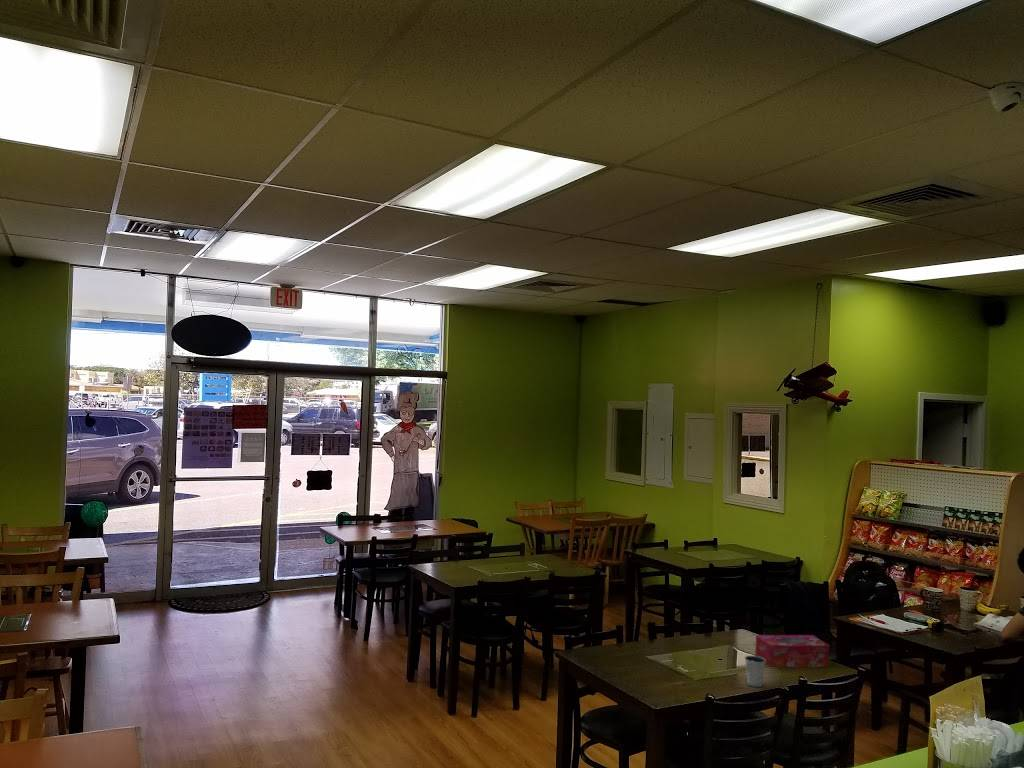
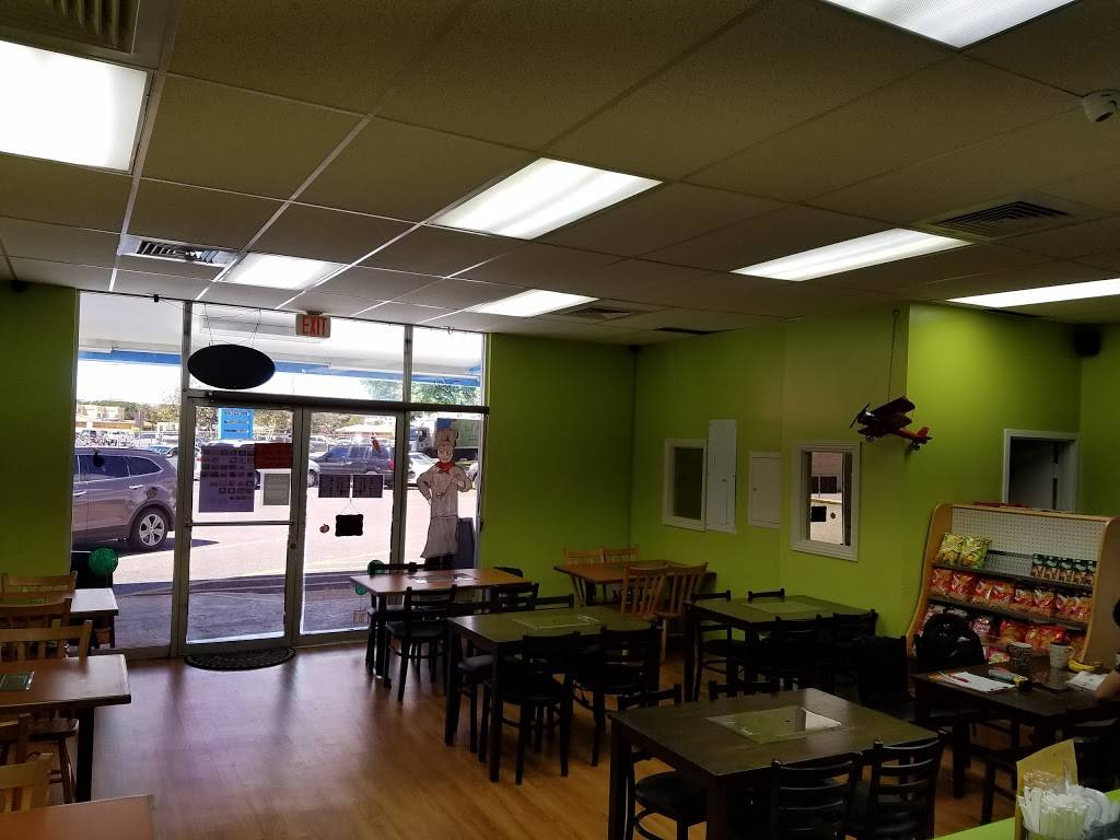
- tissue box [754,634,831,668]
- dixie cup [744,655,766,688]
